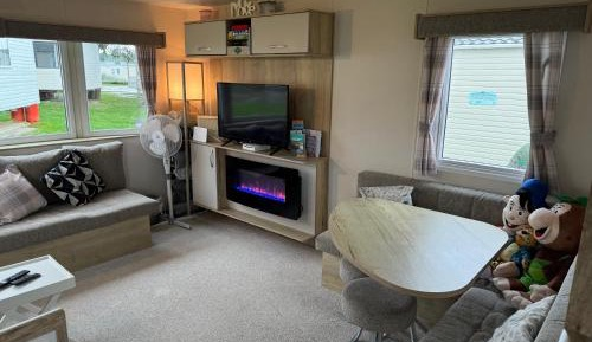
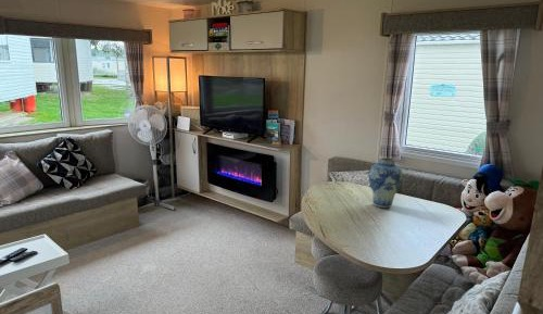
+ vase [367,156,404,209]
